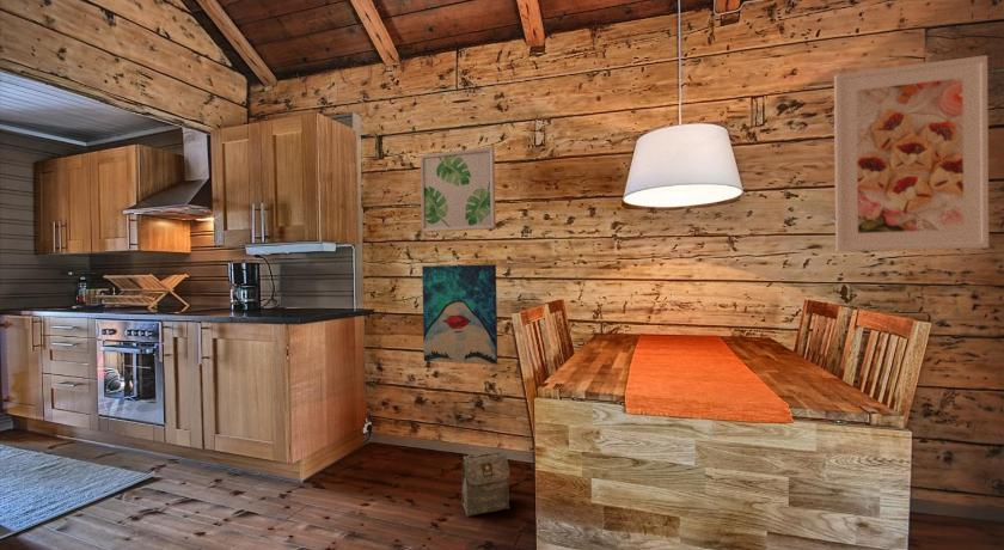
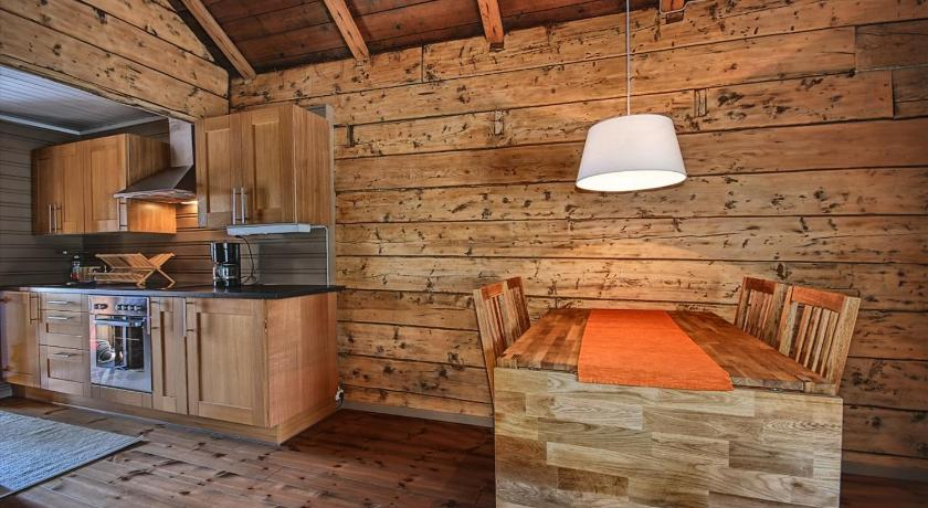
- wall art [421,263,498,366]
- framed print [833,54,990,252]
- wall art [420,146,497,233]
- bag [460,450,510,518]
